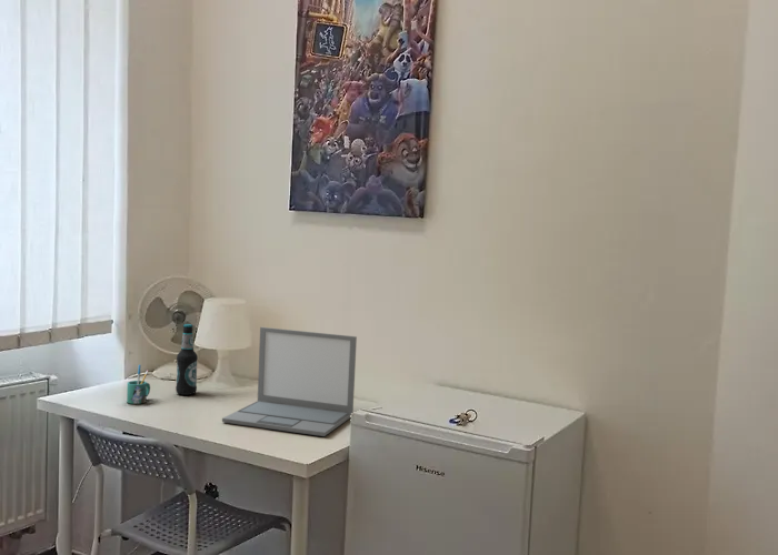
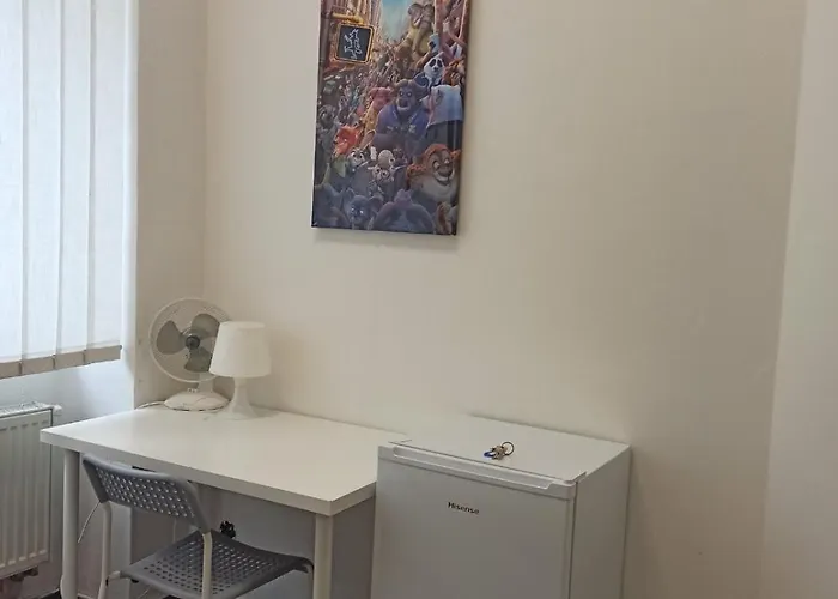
- mug [126,364,151,405]
- bottle [174,323,199,396]
- laptop [221,326,358,437]
